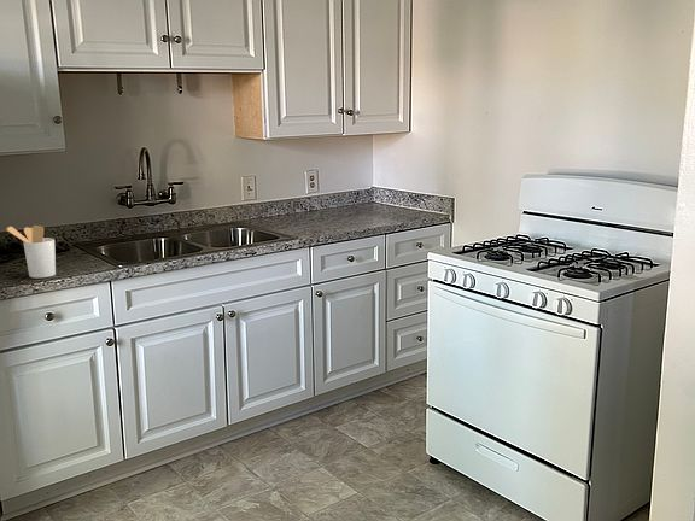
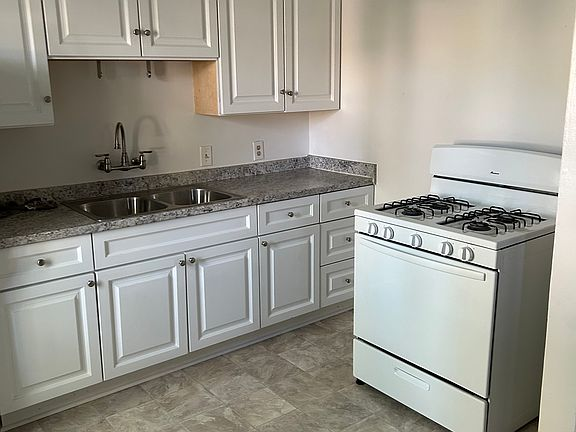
- utensil holder [5,224,57,279]
